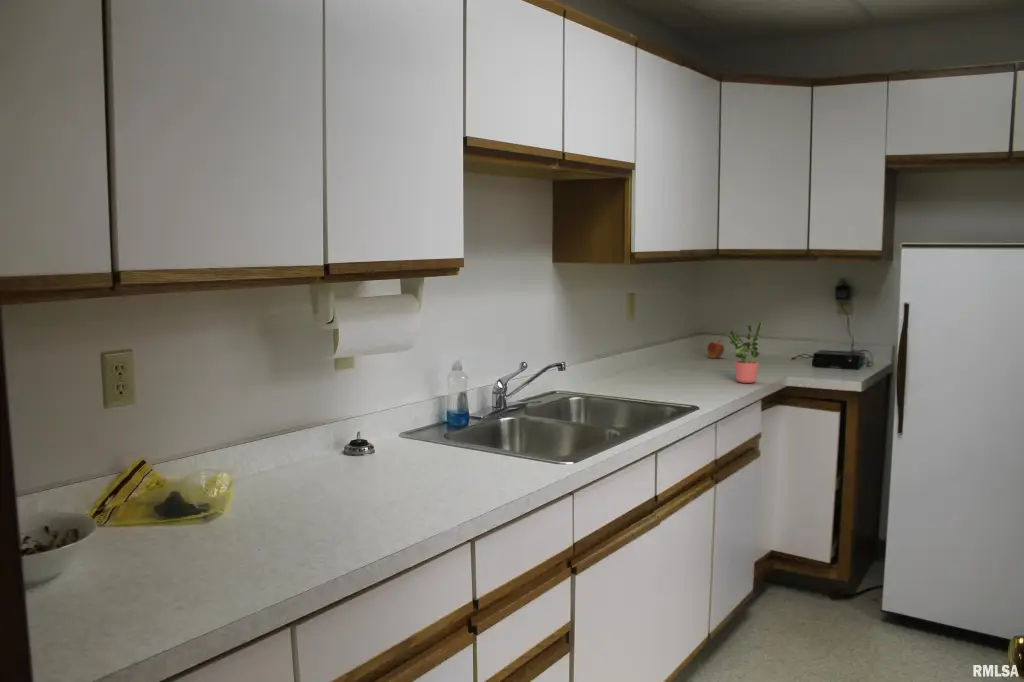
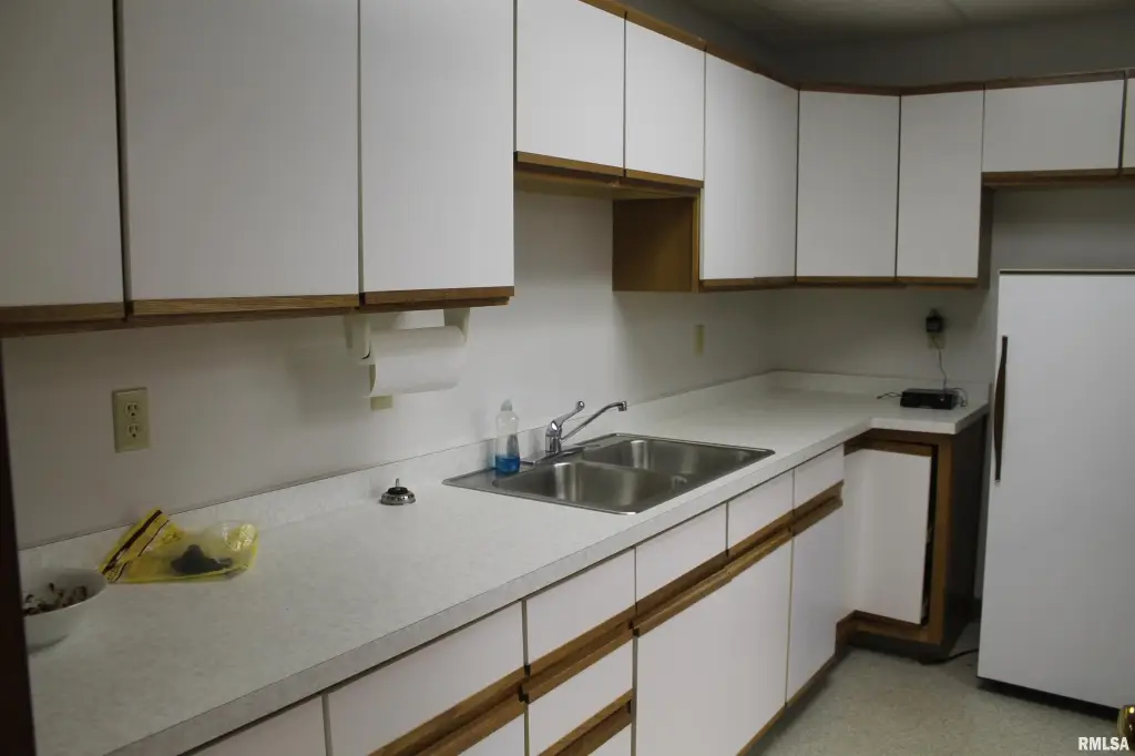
- potted plant [726,320,763,384]
- apple [706,339,725,359]
